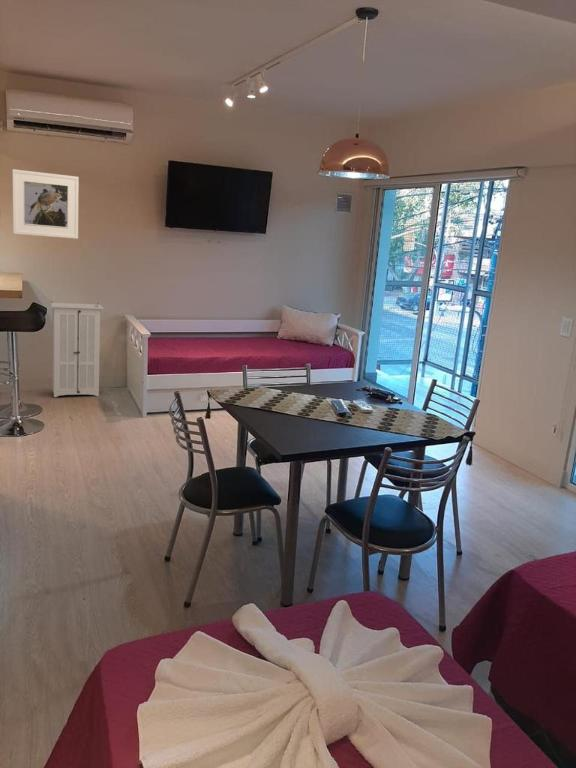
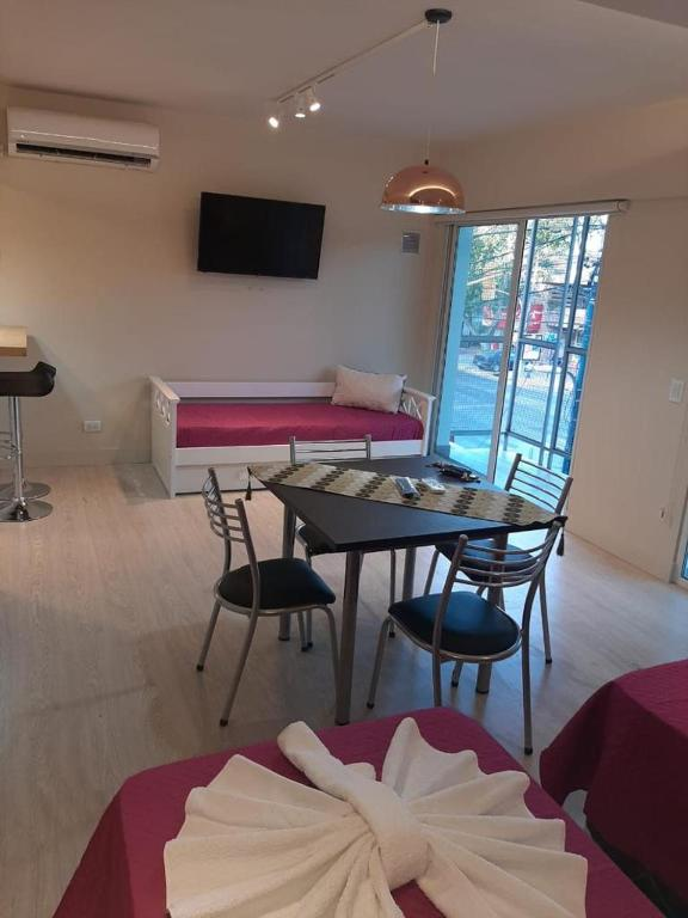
- storage cabinet [49,301,104,398]
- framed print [11,168,80,240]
